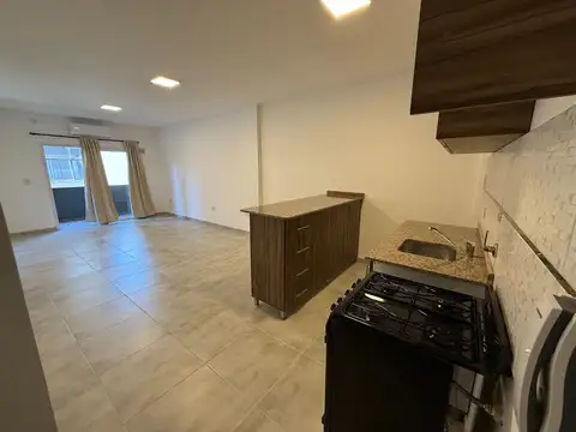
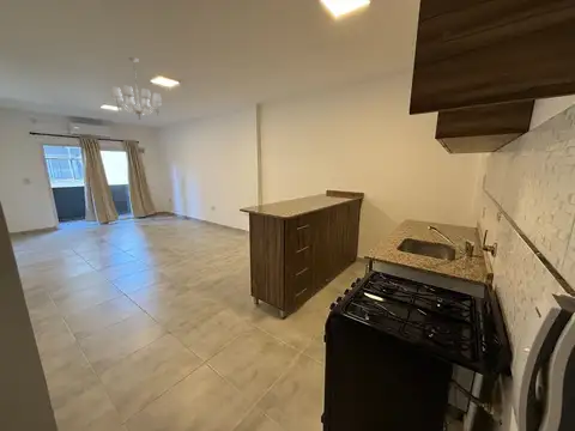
+ chandelier [110,56,163,121]
